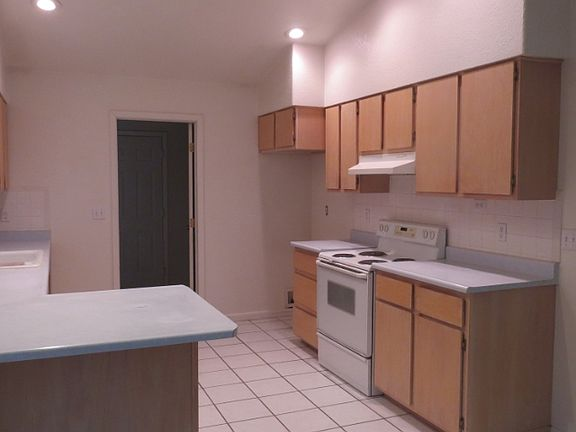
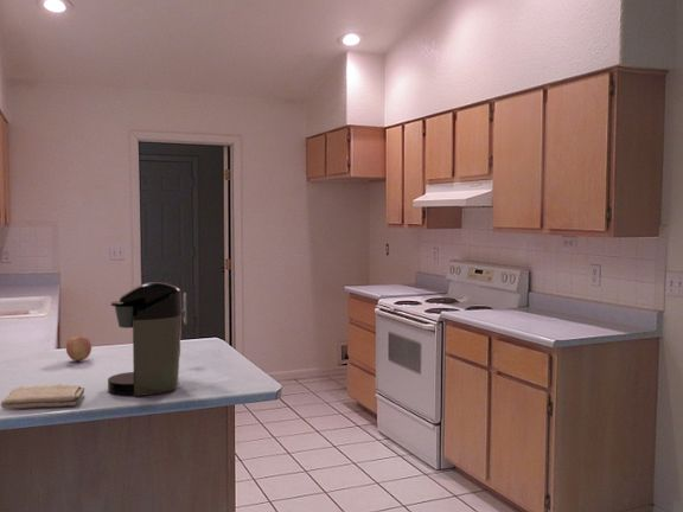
+ coffee maker [107,281,187,397]
+ fruit [65,334,92,361]
+ washcloth [0,383,85,410]
